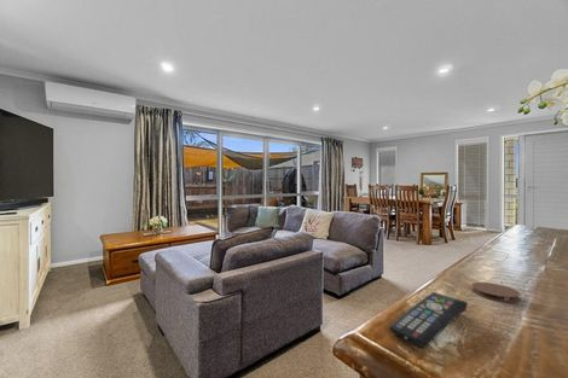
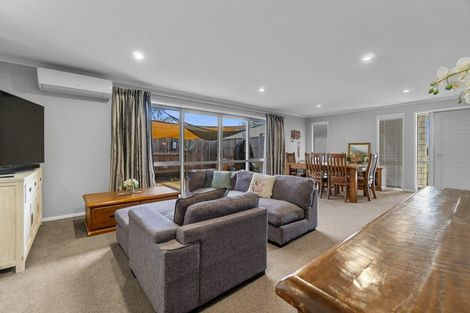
- remote control [388,291,469,349]
- coaster [470,281,521,303]
